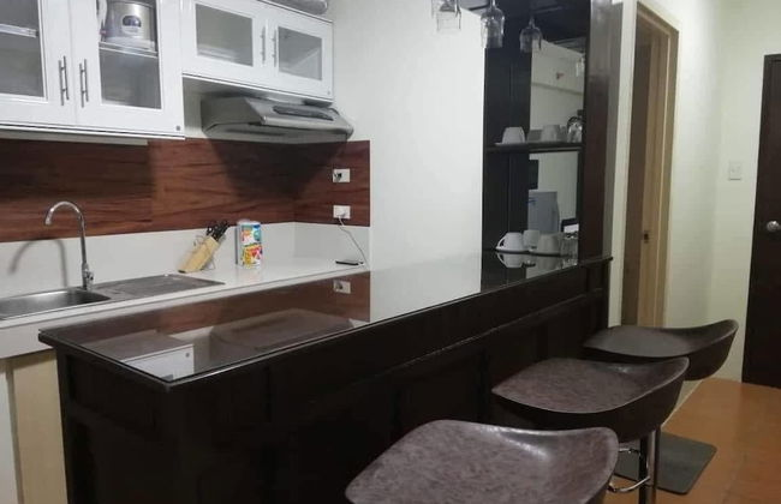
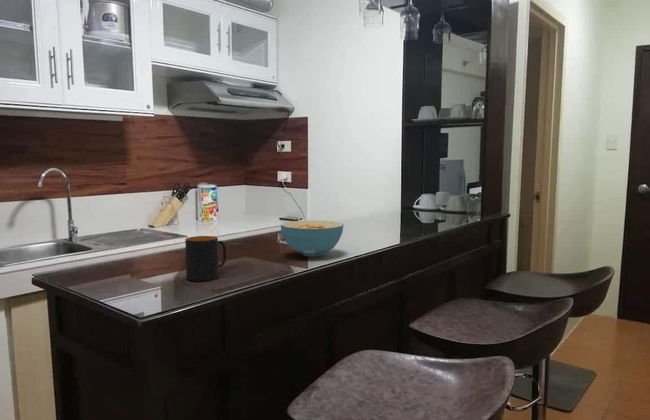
+ mug [184,235,227,282]
+ cereal bowl [280,219,345,258]
